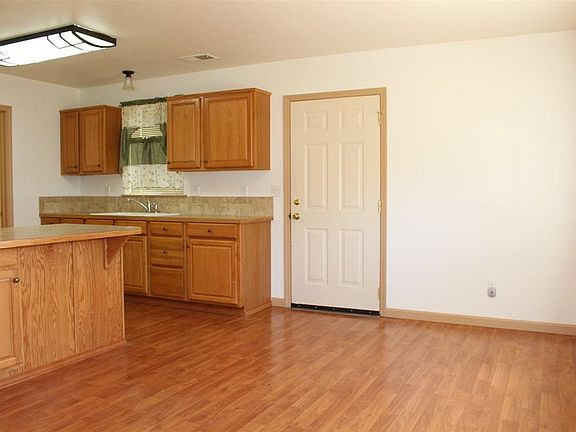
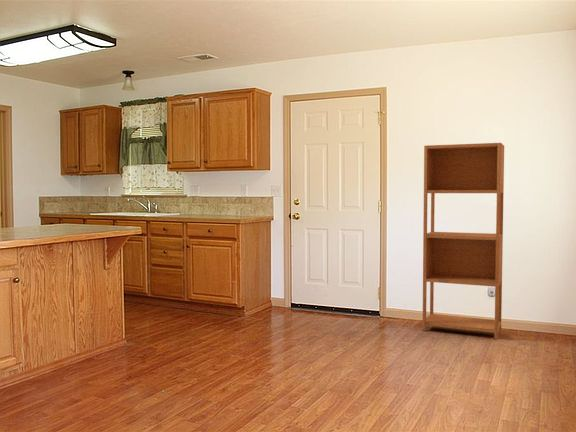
+ bookcase [421,142,505,340]
